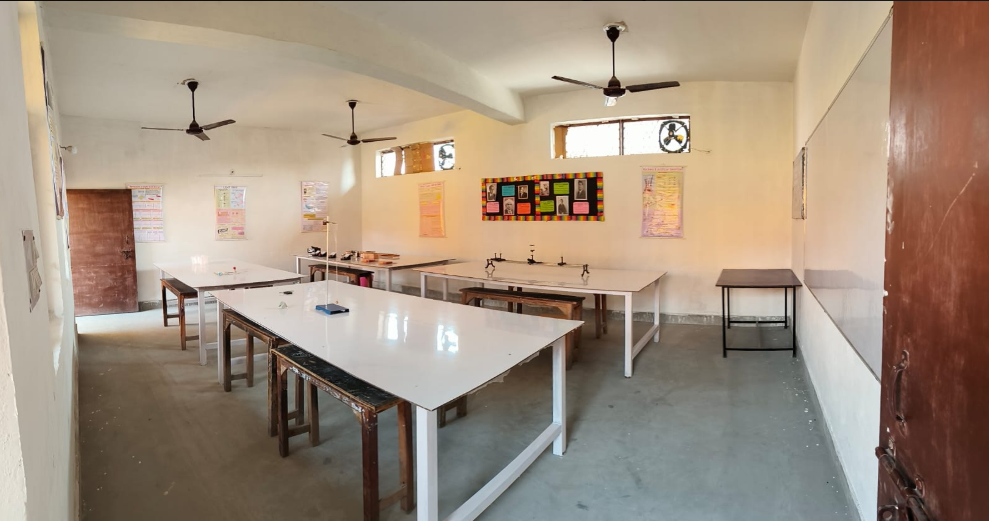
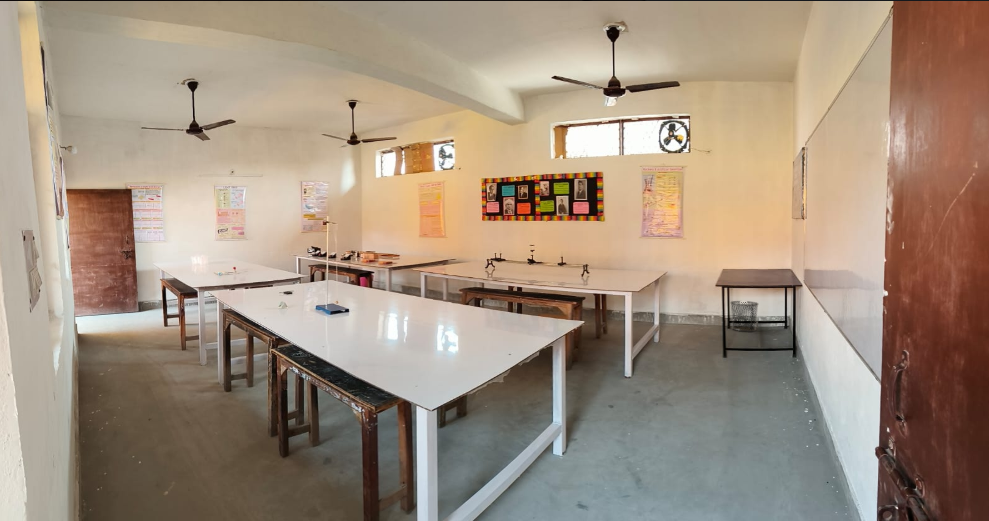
+ waste bin [729,300,759,332]
